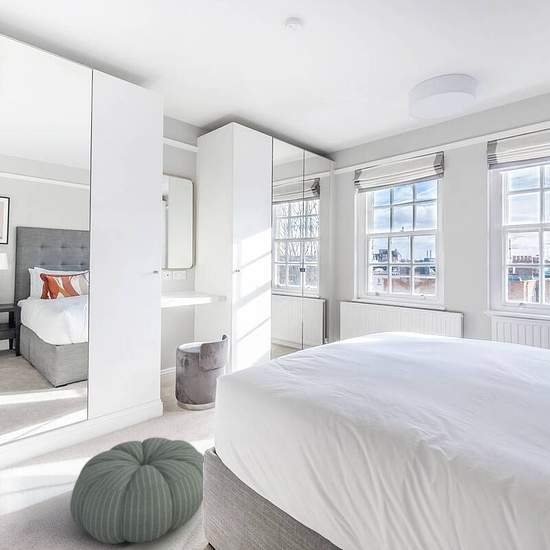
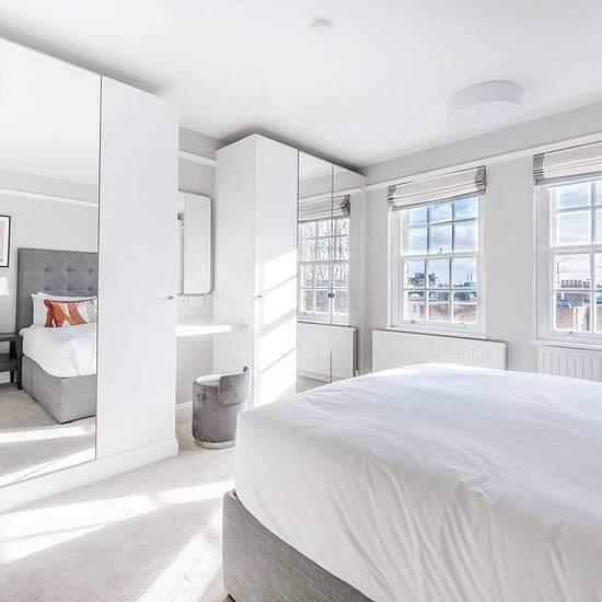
- pouf [70,436,205,545]
